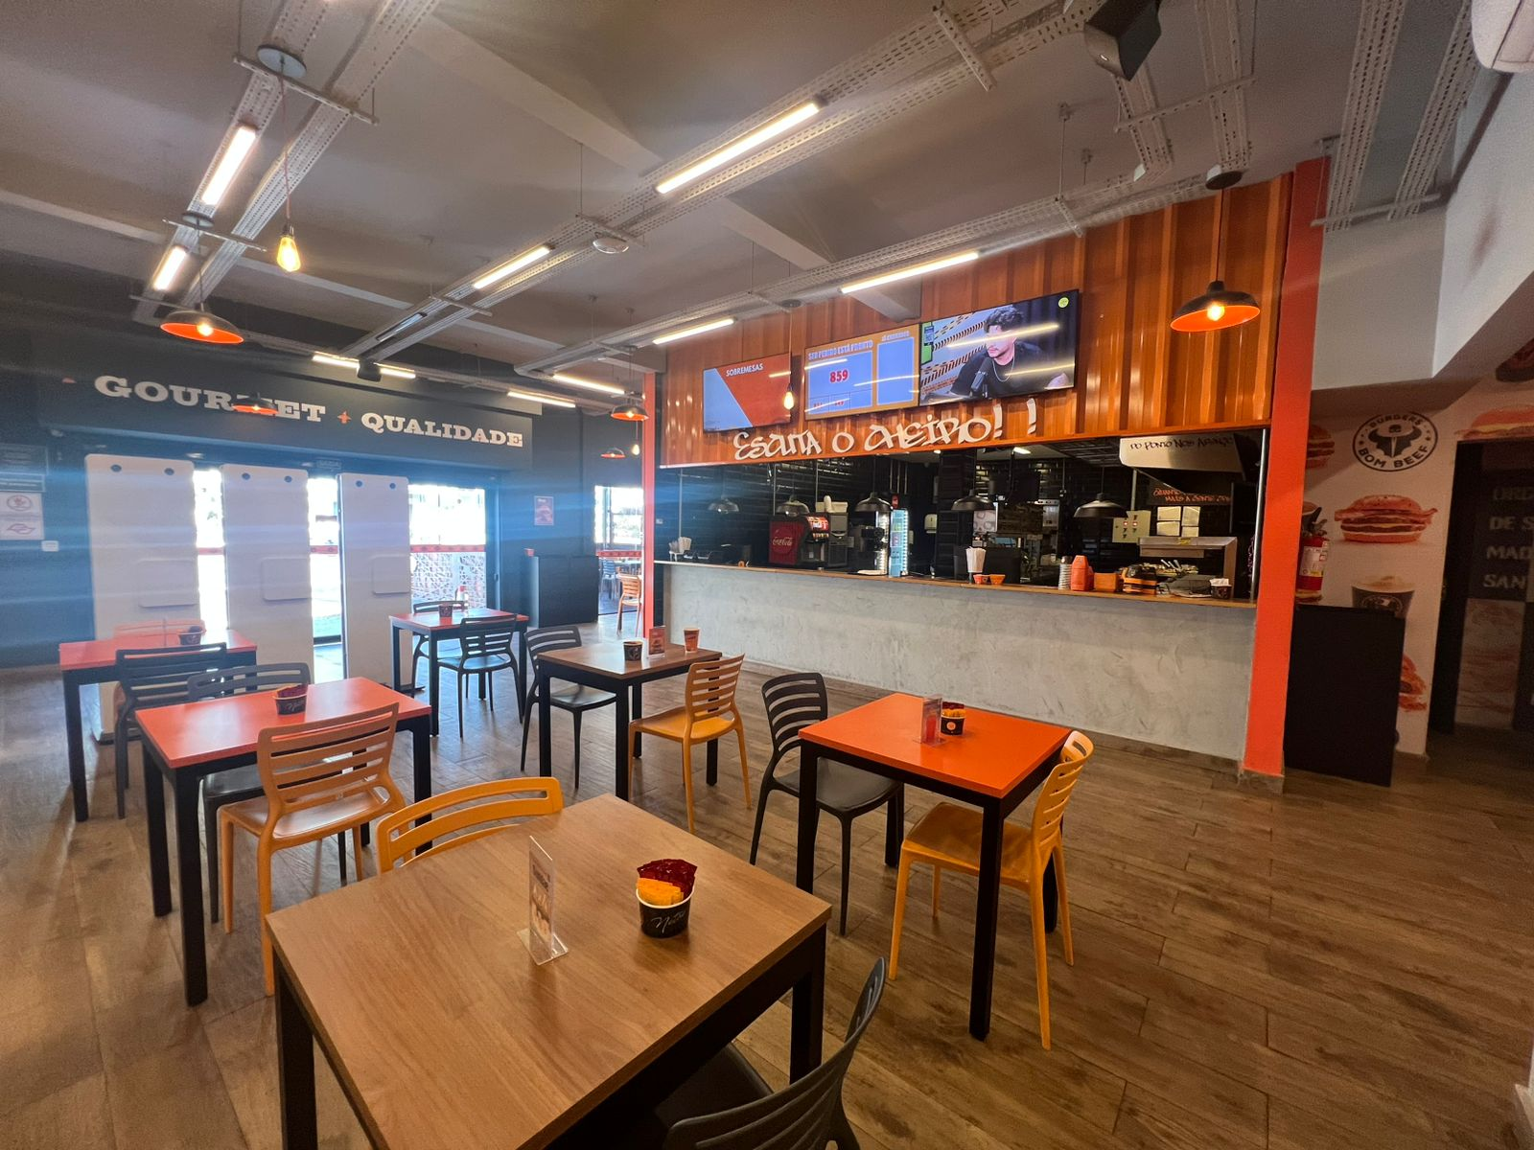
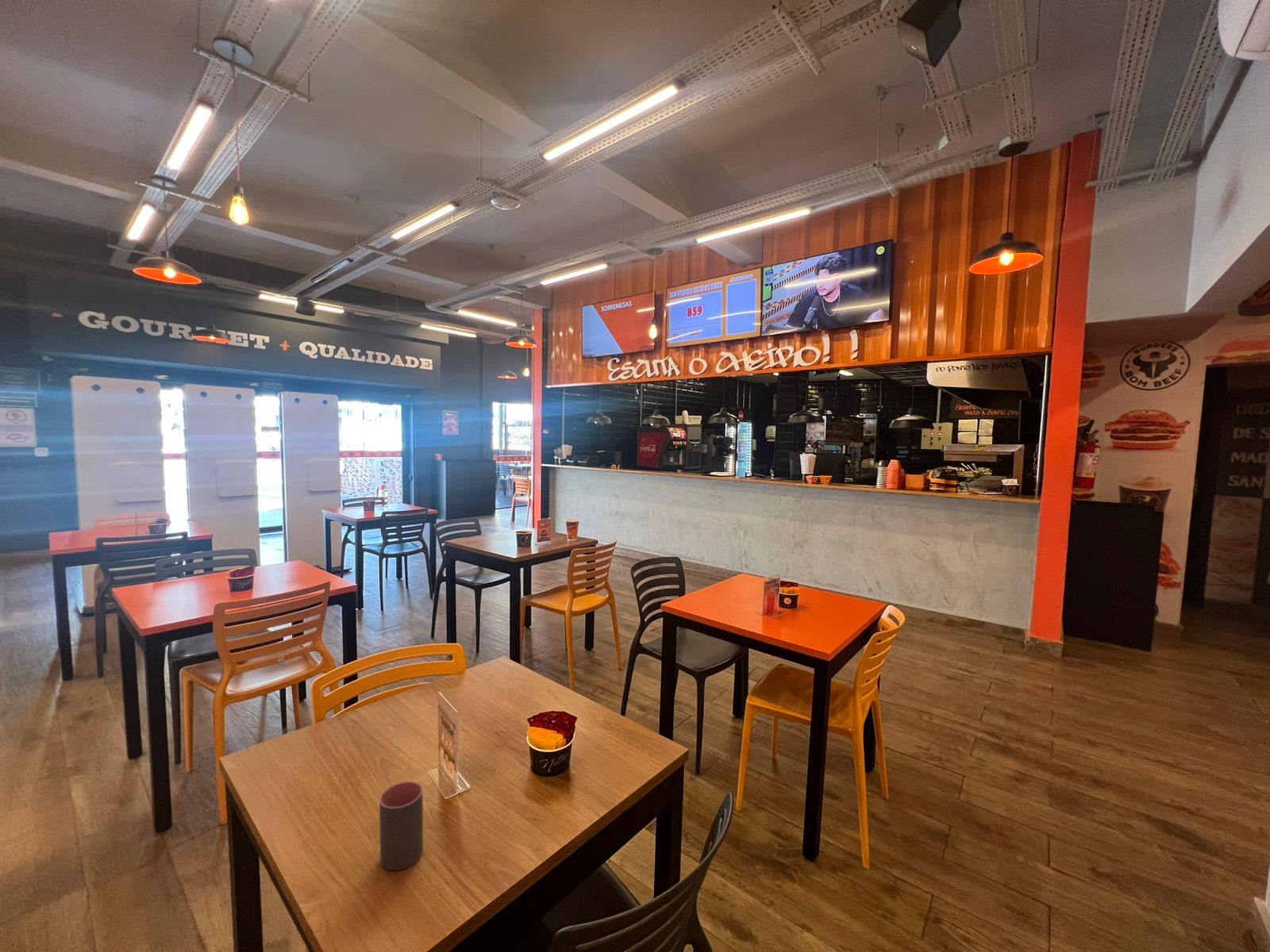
+ cup [379,781,424,871]
